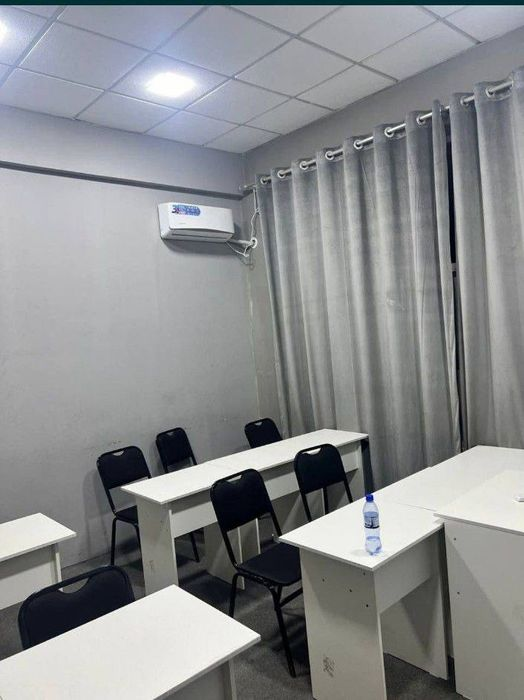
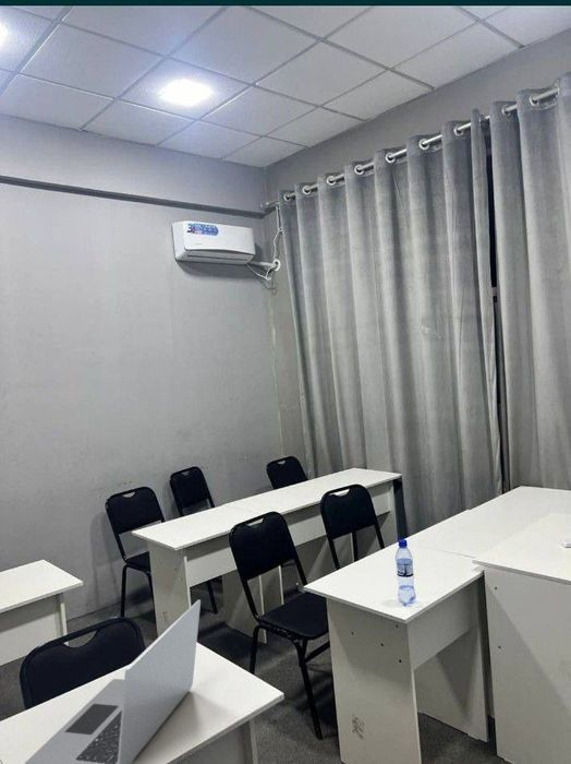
+ laptop [24,599,202,764]
